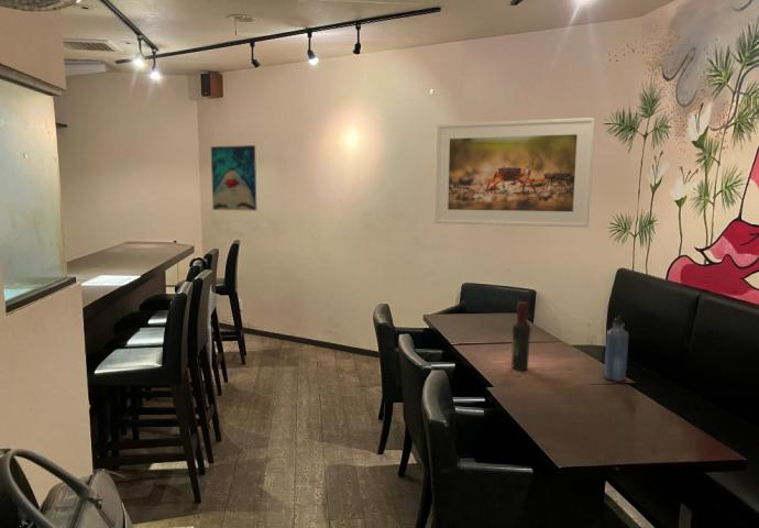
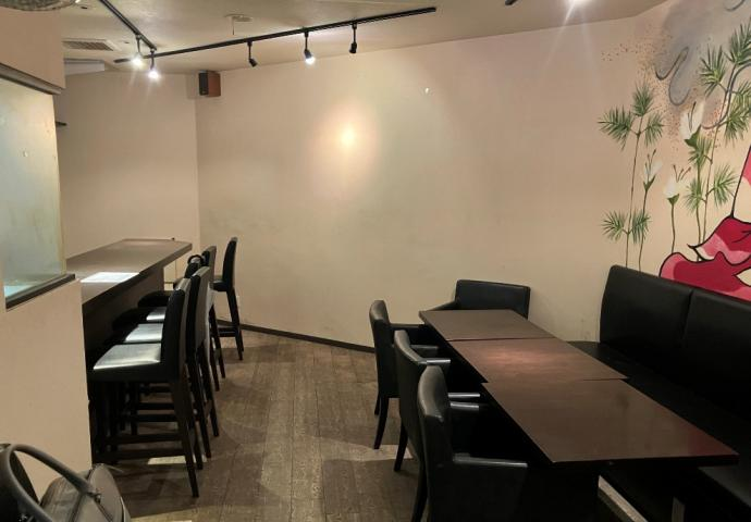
- wine bottle [510,300,532,372]
- water bottle [603,315,629,383]
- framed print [433,117,596,229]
- wall art [210,144,257,212]
